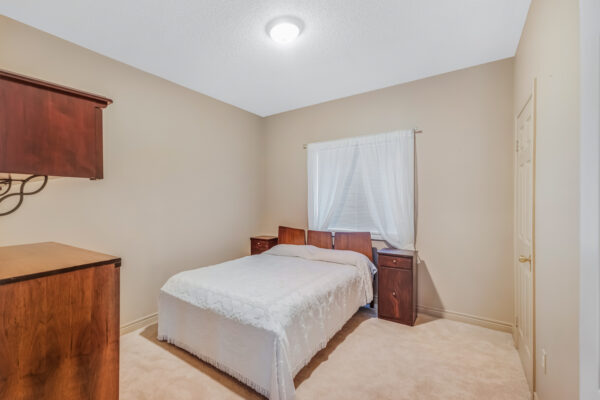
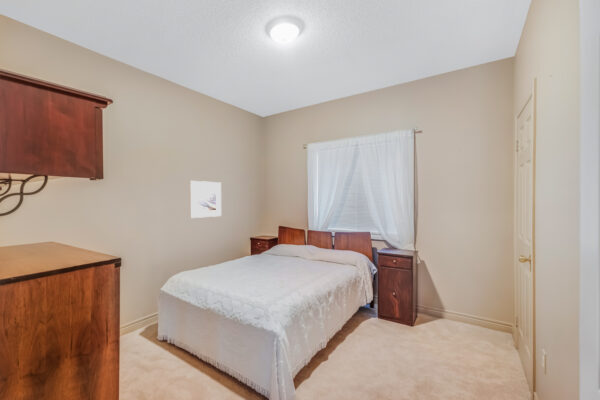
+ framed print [189,180,222,219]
